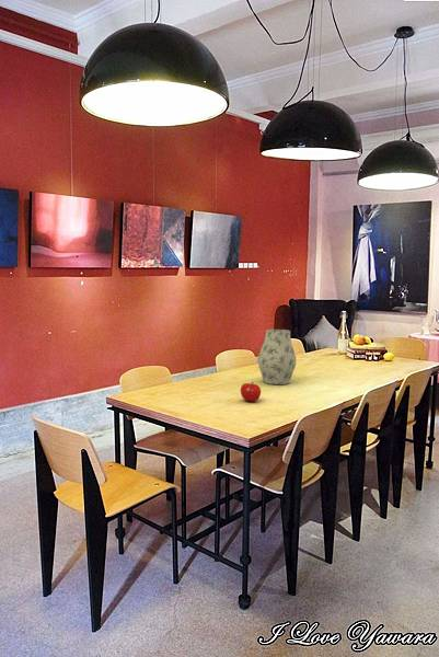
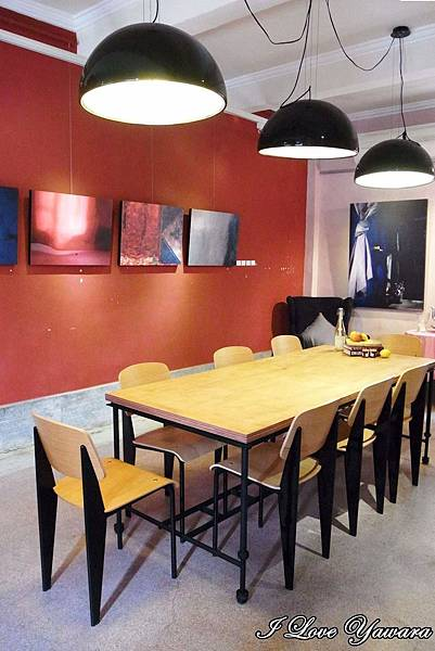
- fruit [240,381,262,403]
- vase [257,328,298,385]
